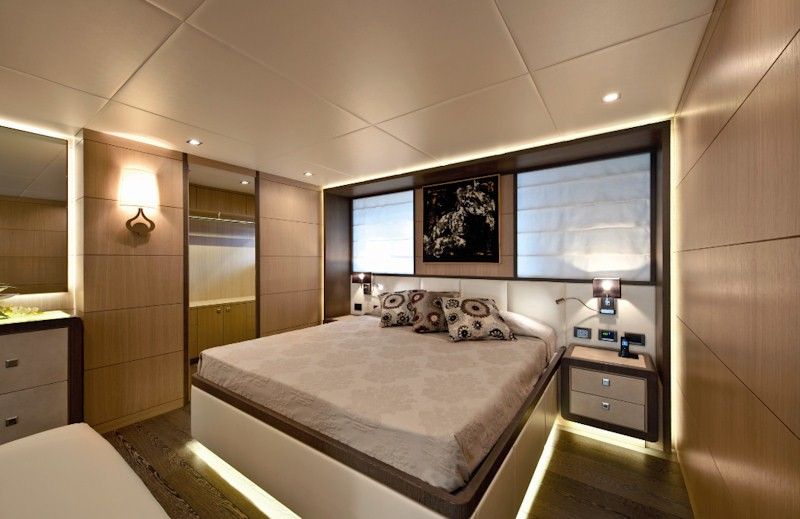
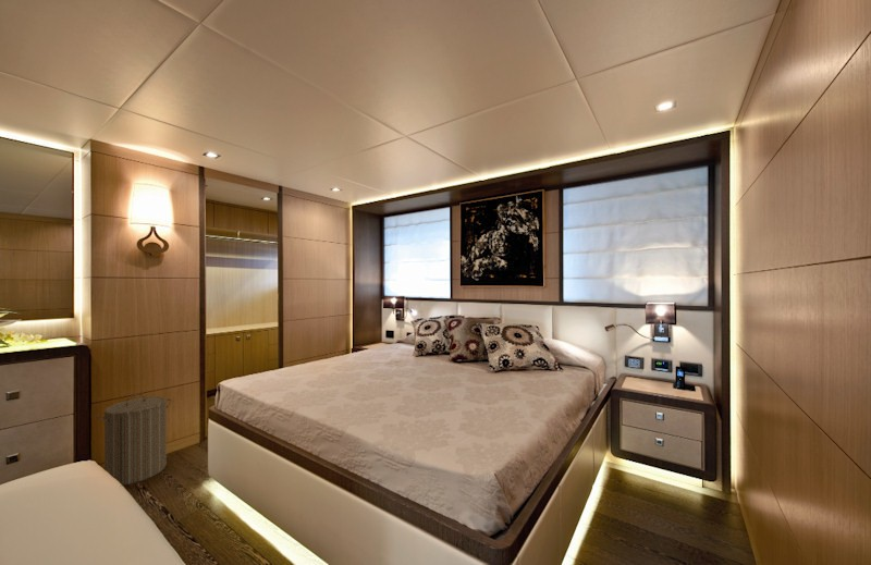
+ laundry hamper [96,392,173,487]
